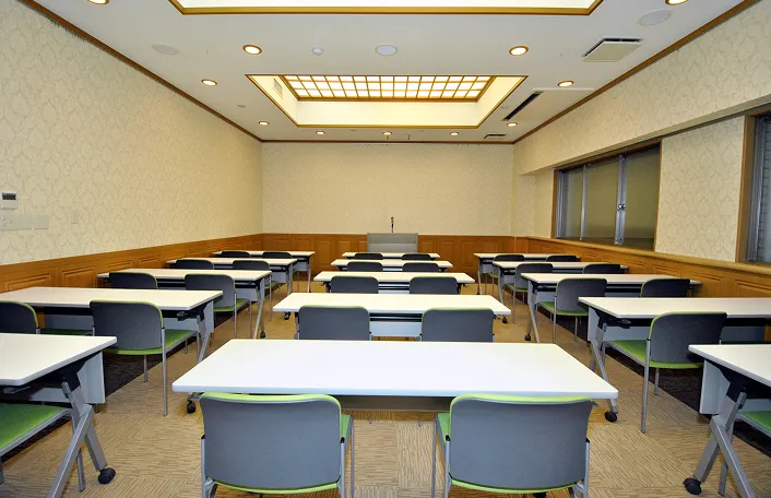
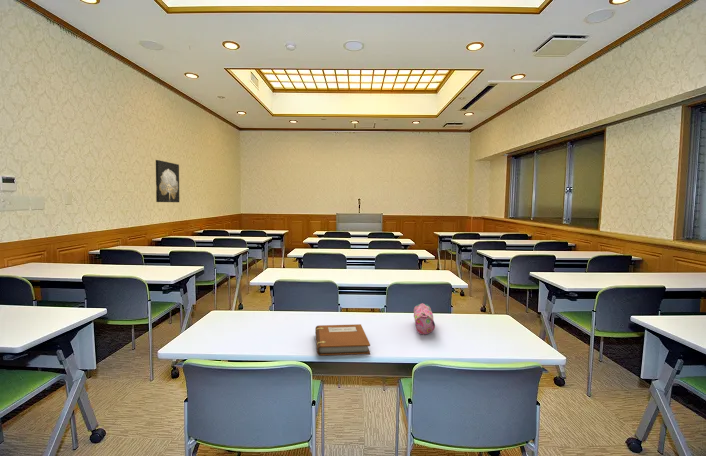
+ wall art [155,159,180,203]
+ pencil case [413,302,436,335]
+ notebook [314,323,371,356]
